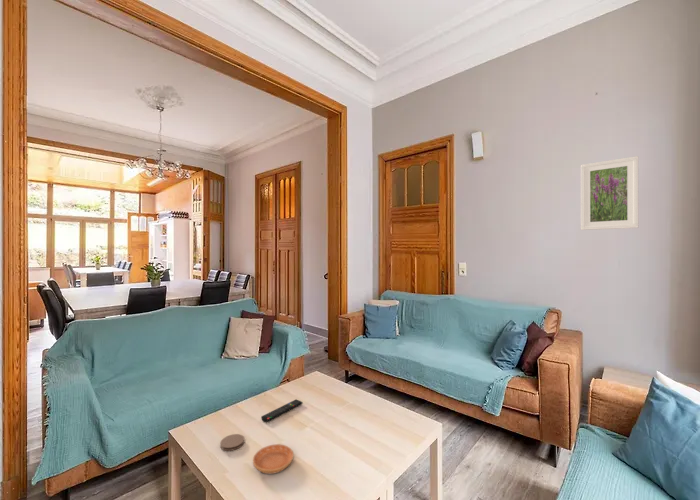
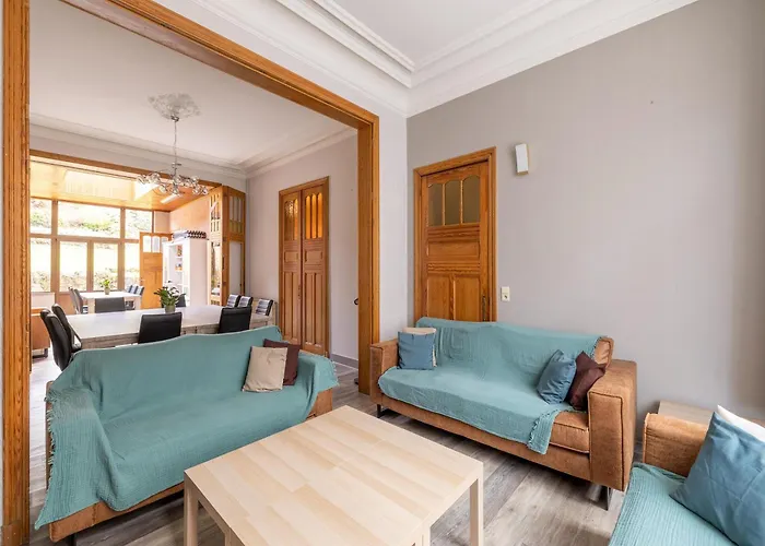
- saucer [252,443,295,475]
- coaster [219,433,245,452]
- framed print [580,155,640,231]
- remote control [260,398,304,423]
